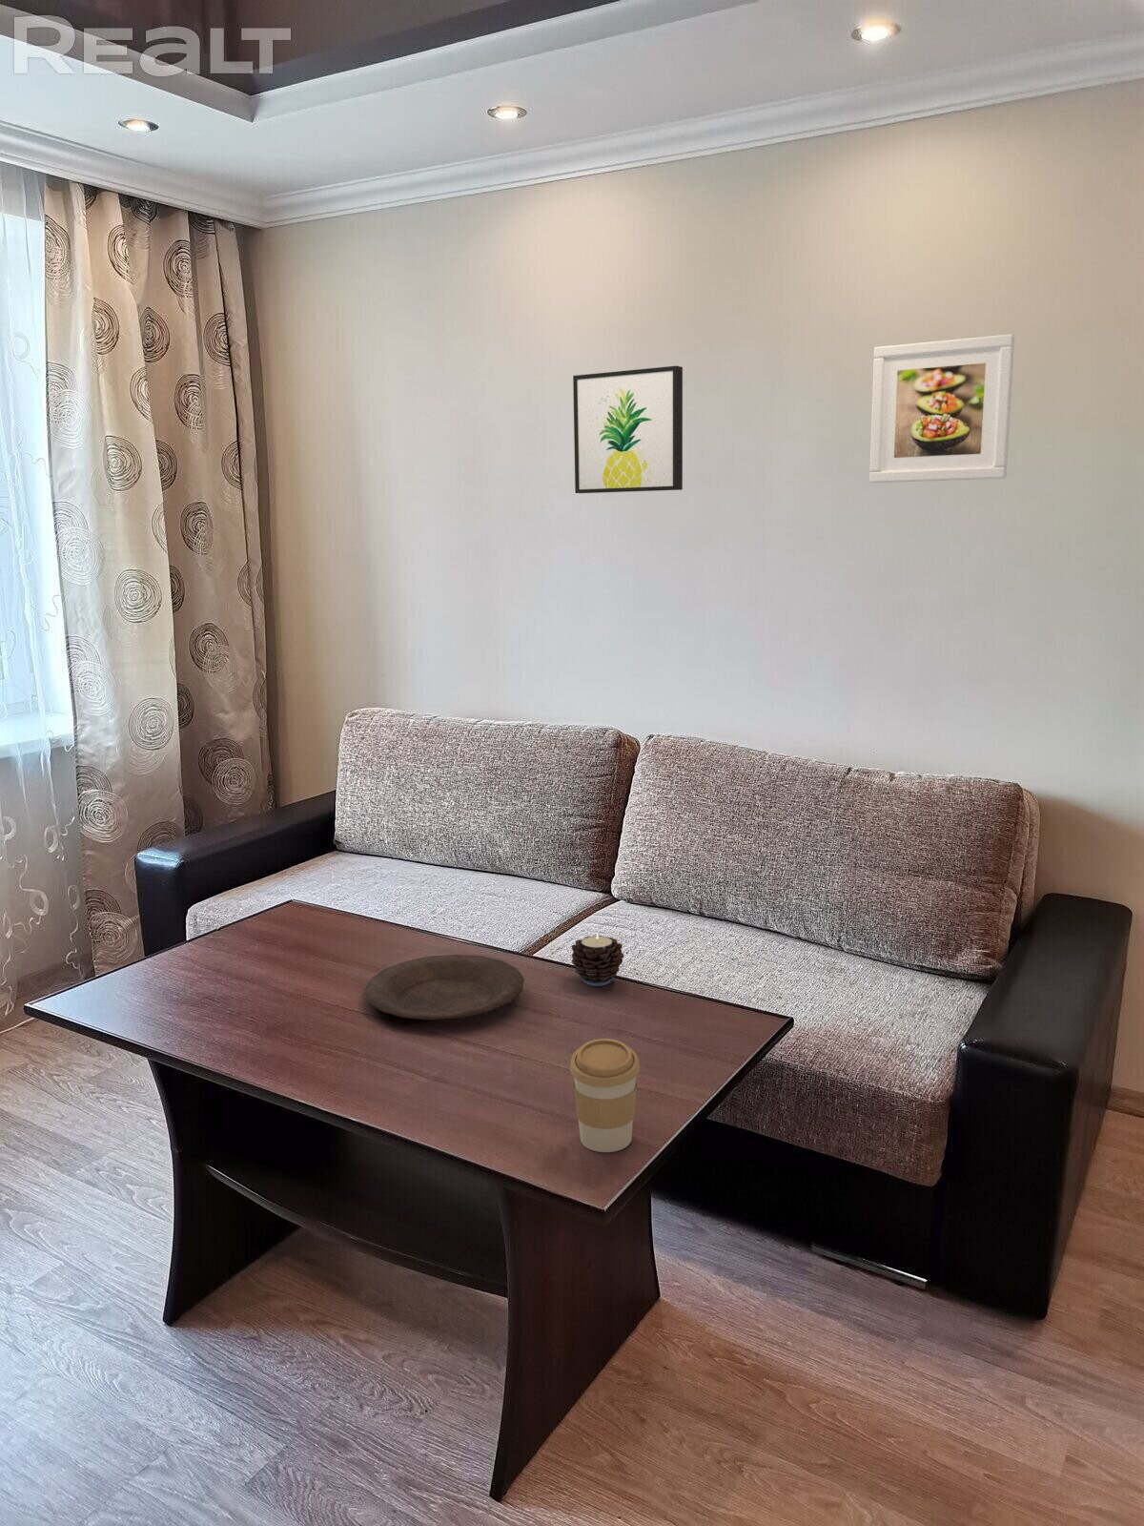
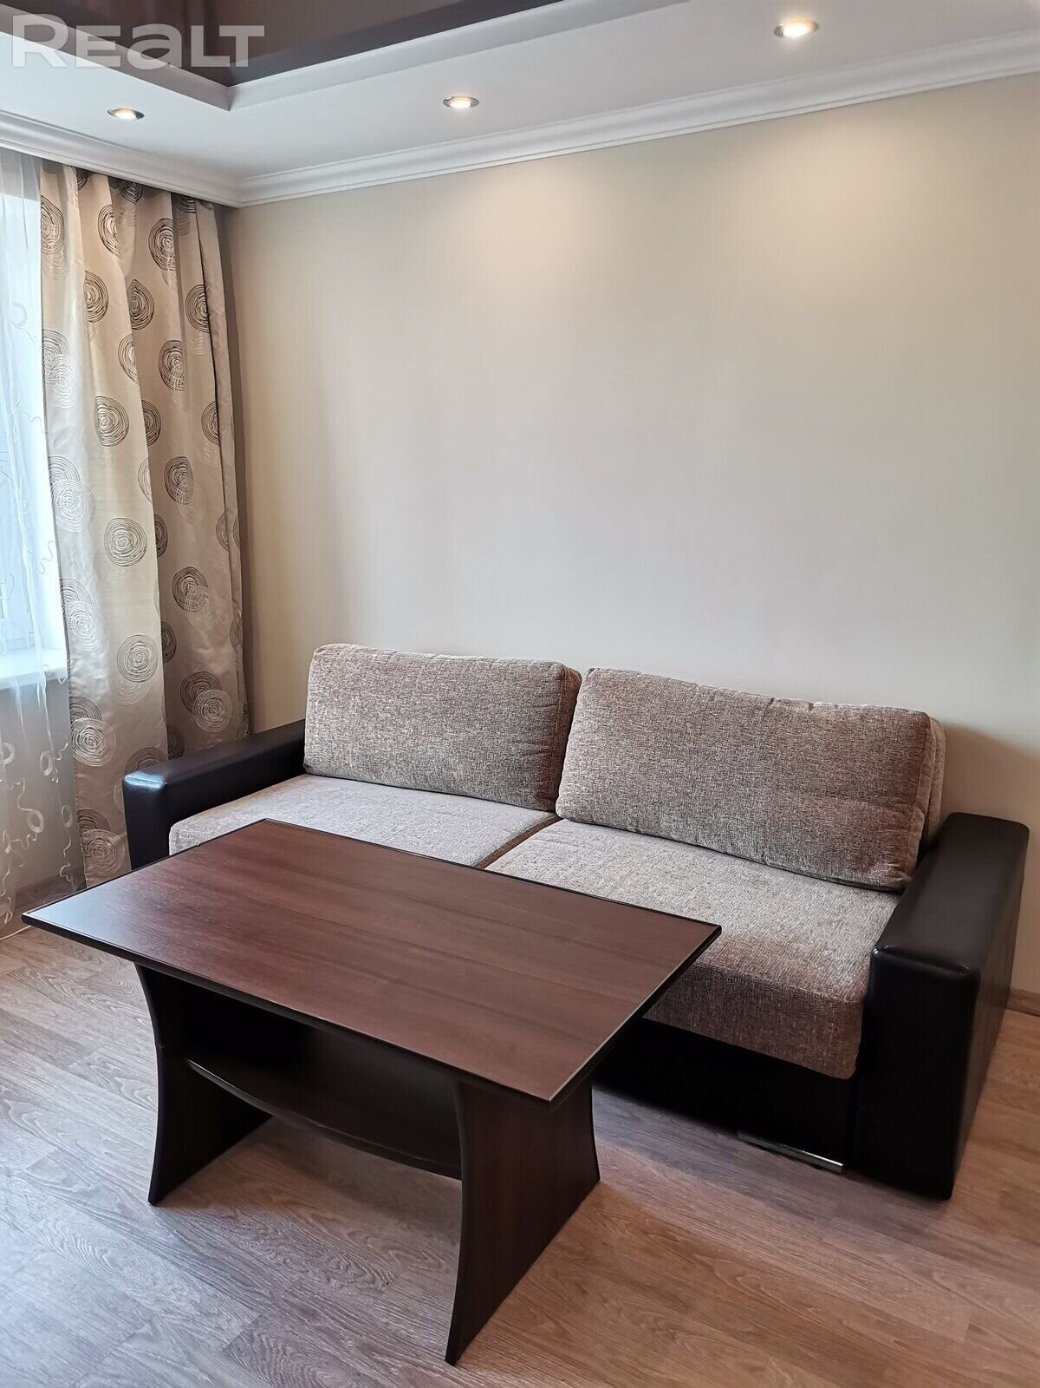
- plate [363,954,525,1020]
- wall art [572,365,684,494]
- coffee cup [570,1038,640,1154]
- candle [571,931,625,988]
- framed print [869,333,1015,483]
